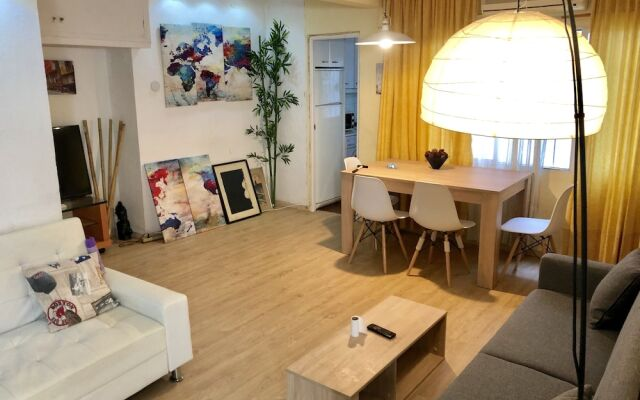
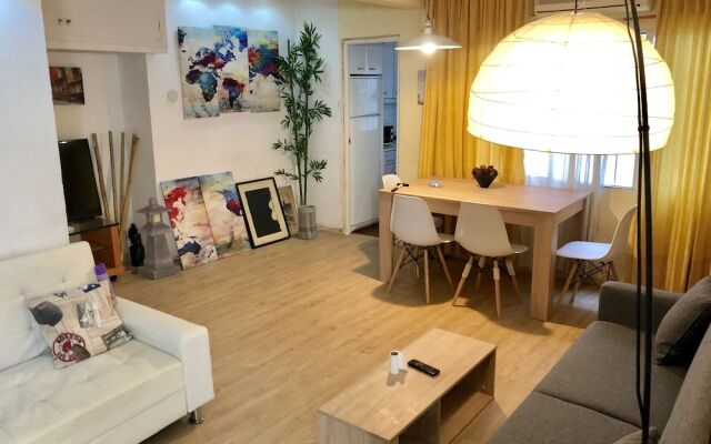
+ lantern [134,196,182,281]
+ basket [297,204,318,241]
